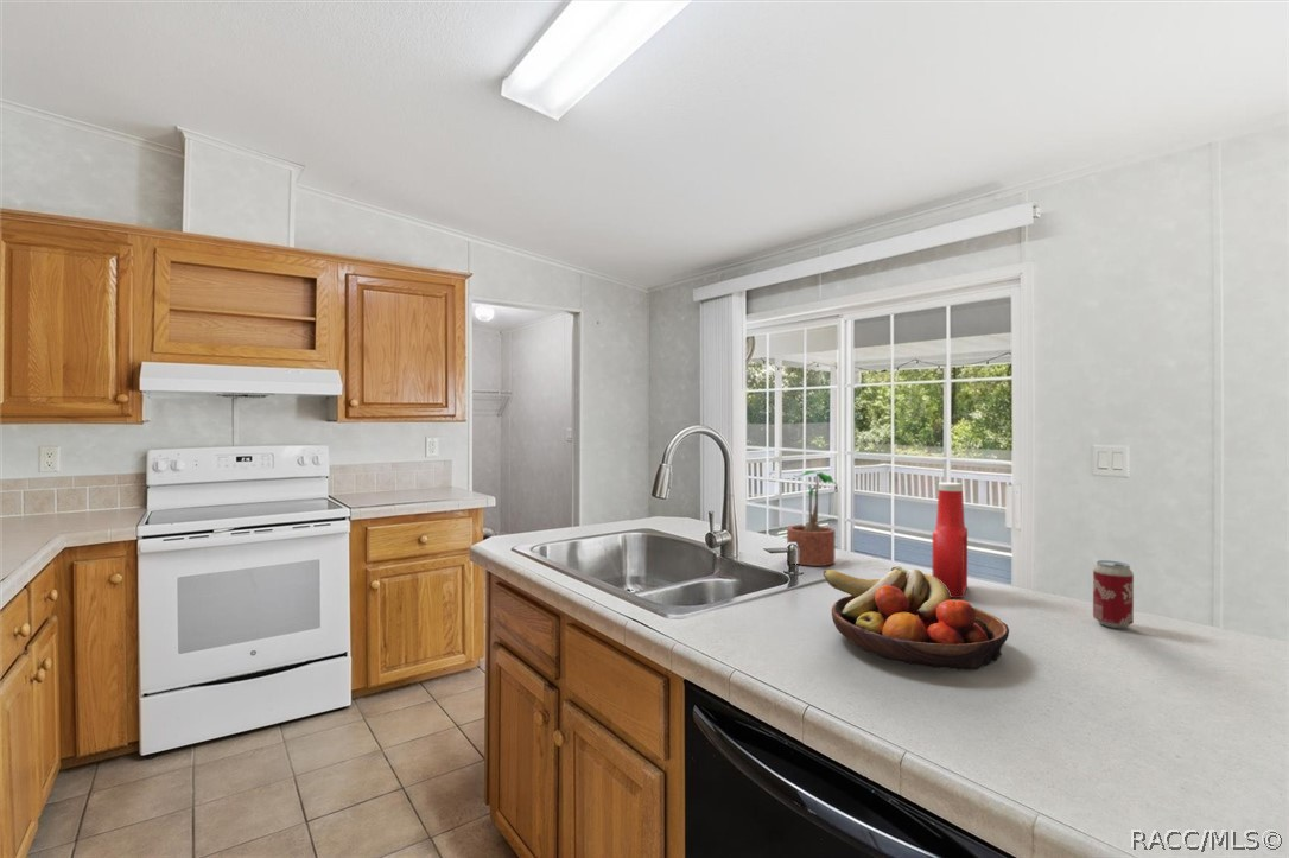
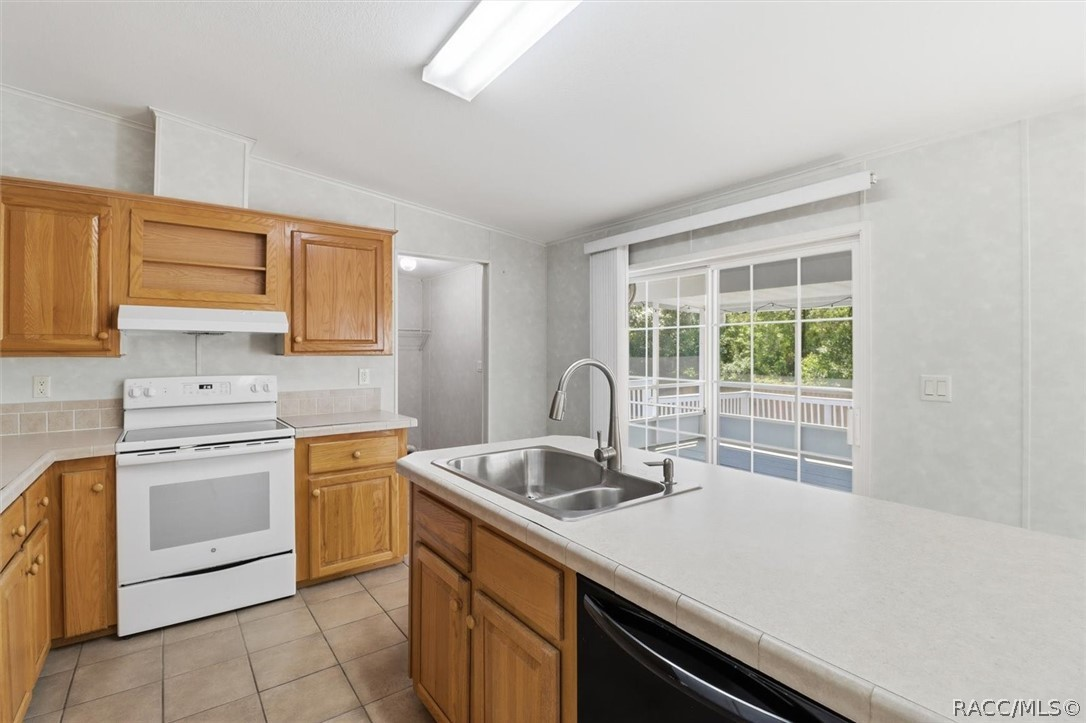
- soap bottle [932,482,969,599]
- potted plant [786,470,838,567]
- beverage can [1092,559,1135,629]
- fruit bowl [821,565,1010,672]
